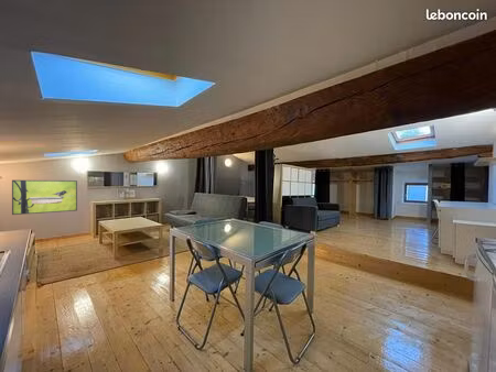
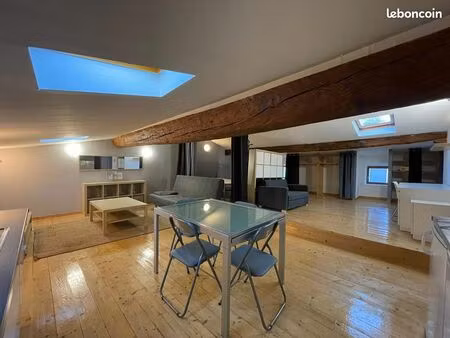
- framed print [11,179,78,216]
